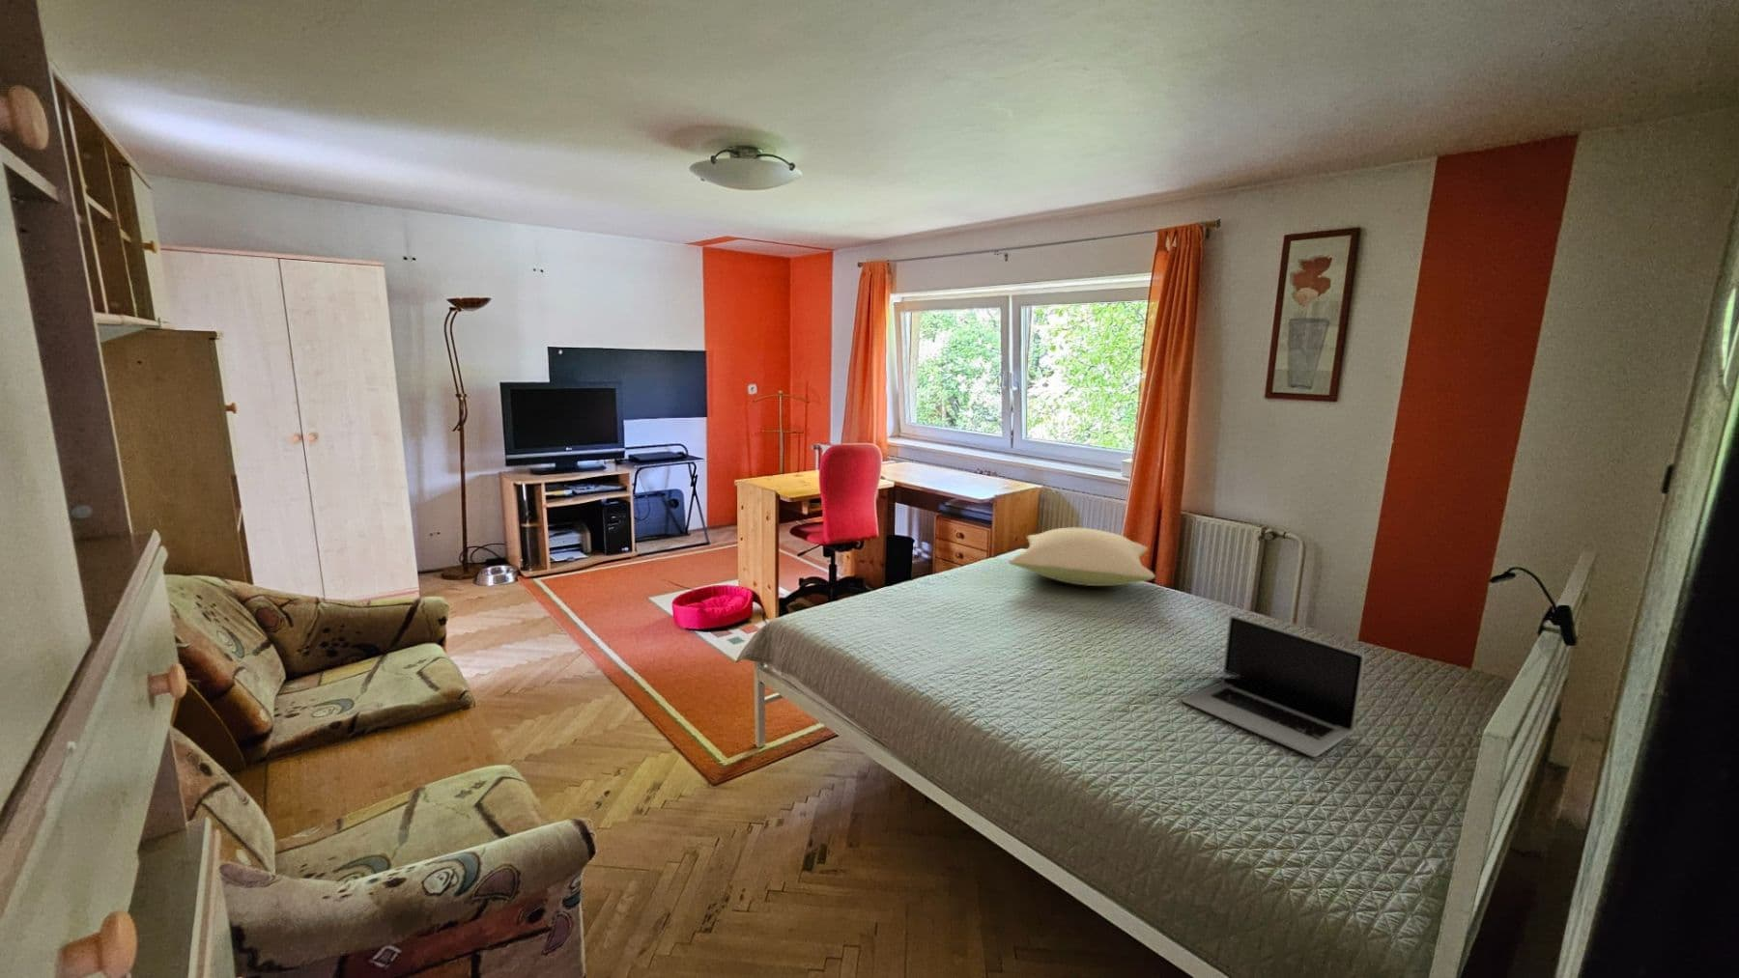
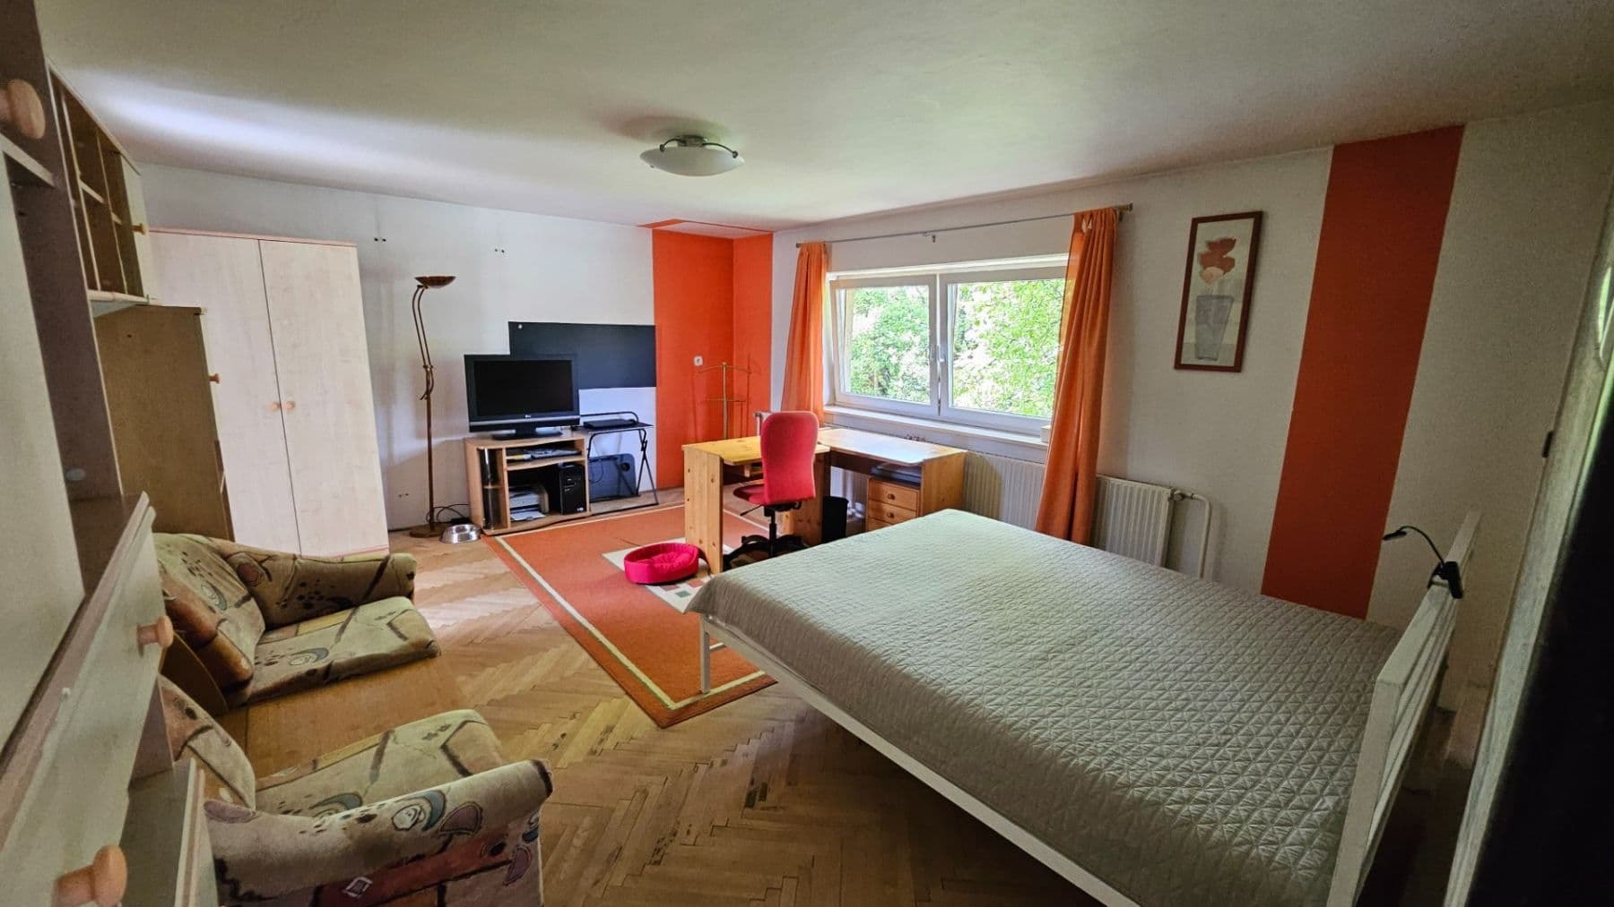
- laptop [1181,614,1366,758]
- pillow [1008,527,1155,588]
